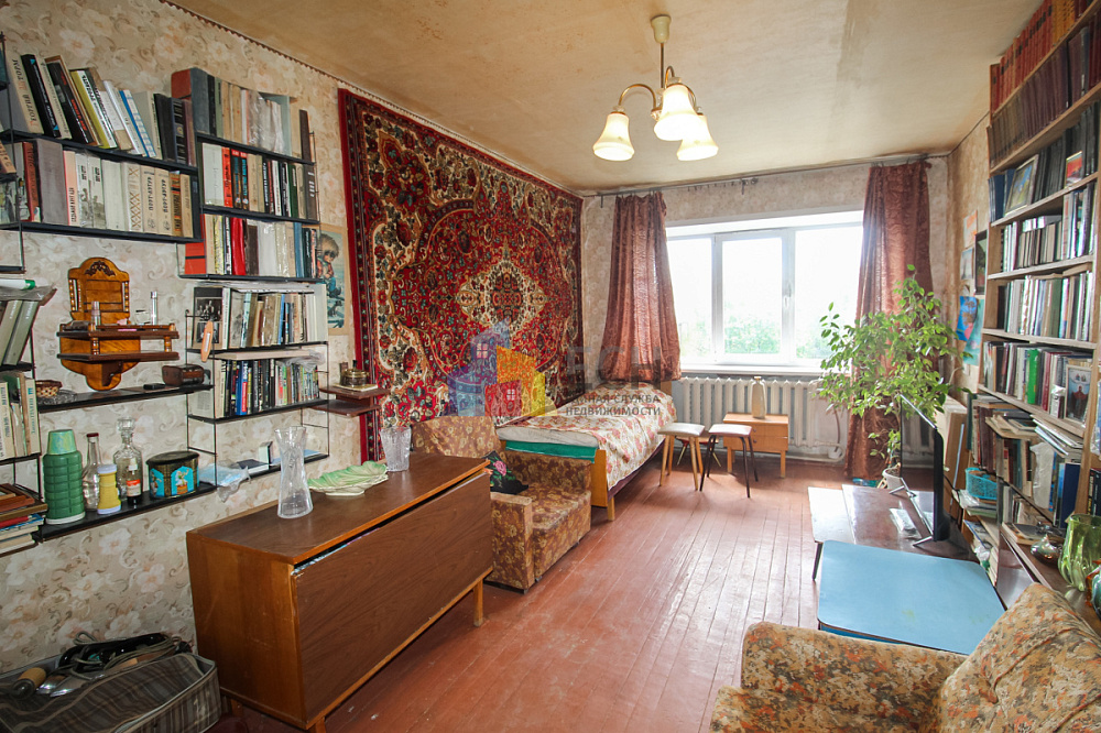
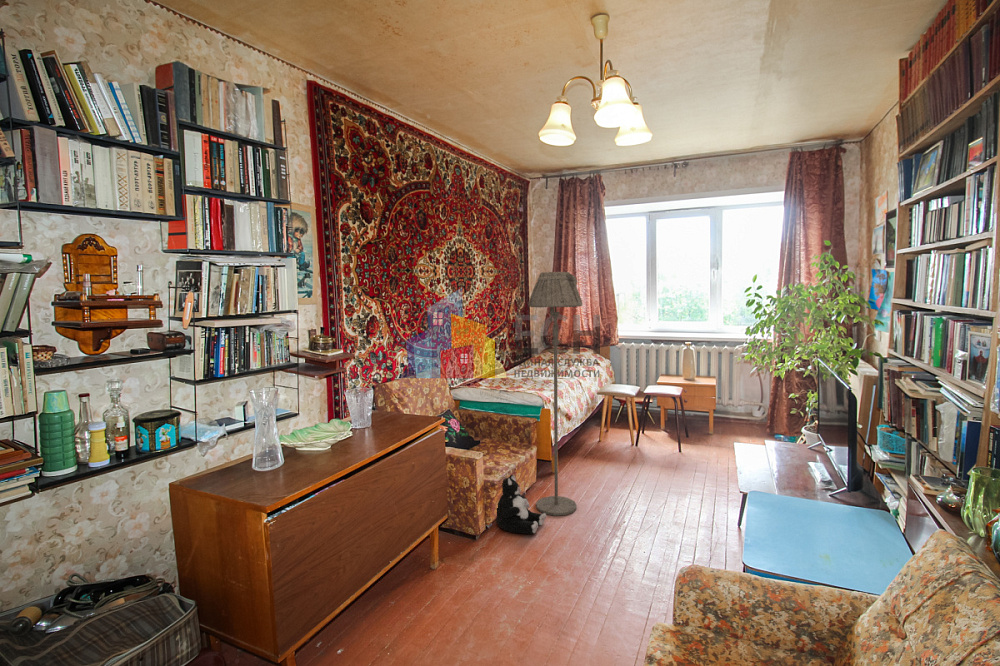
+ plush toy [495,474,548,535]
+ floor lamp [527,271,584,517]
